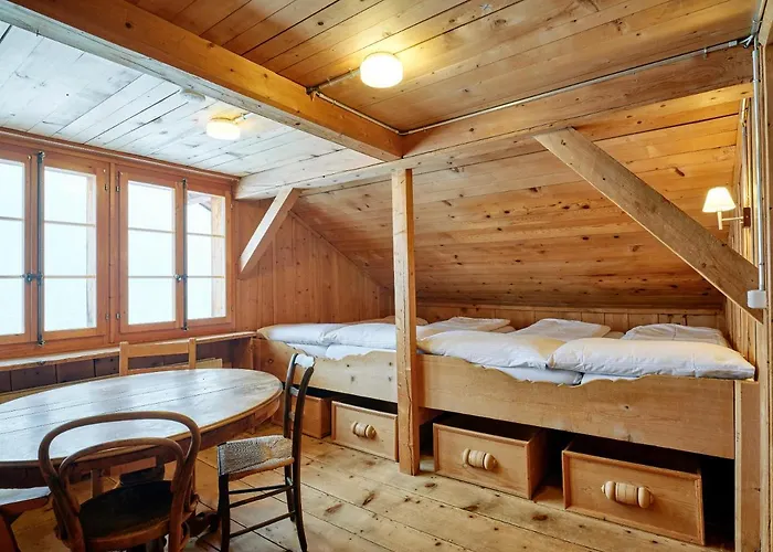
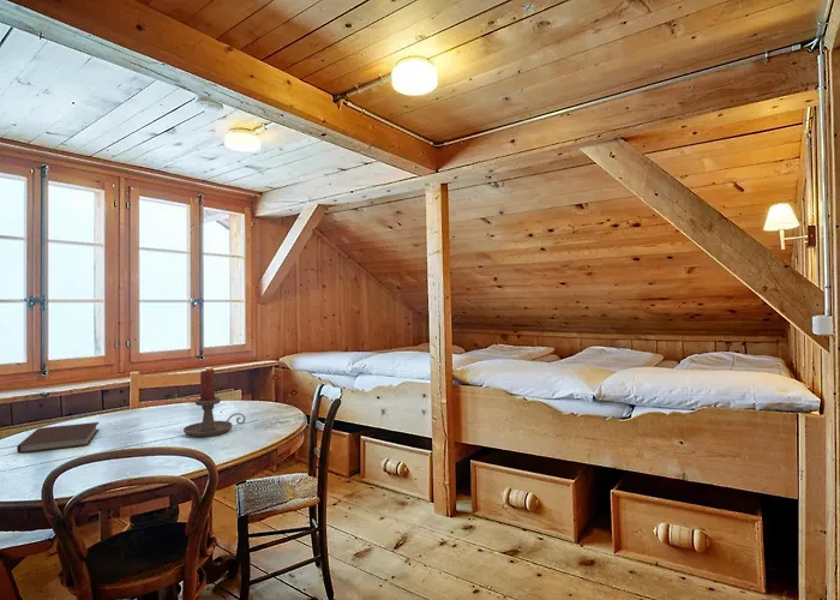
+ notebook [16,421,100,454]
+ candle holder [182,368,247,438]
